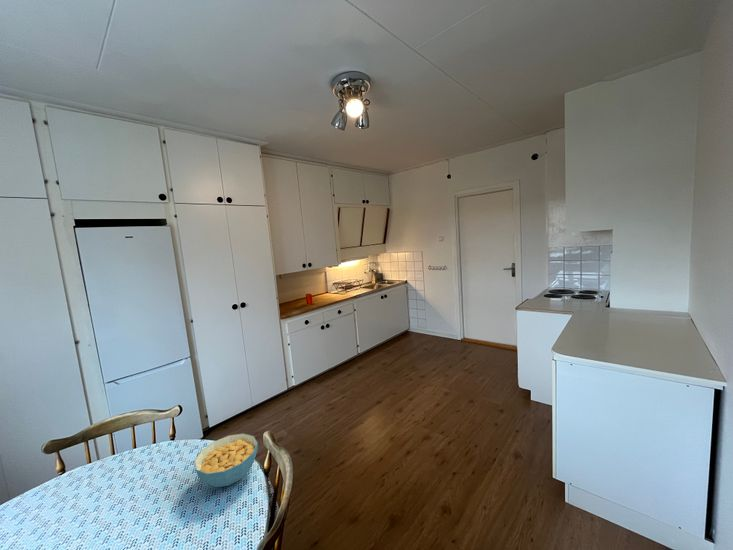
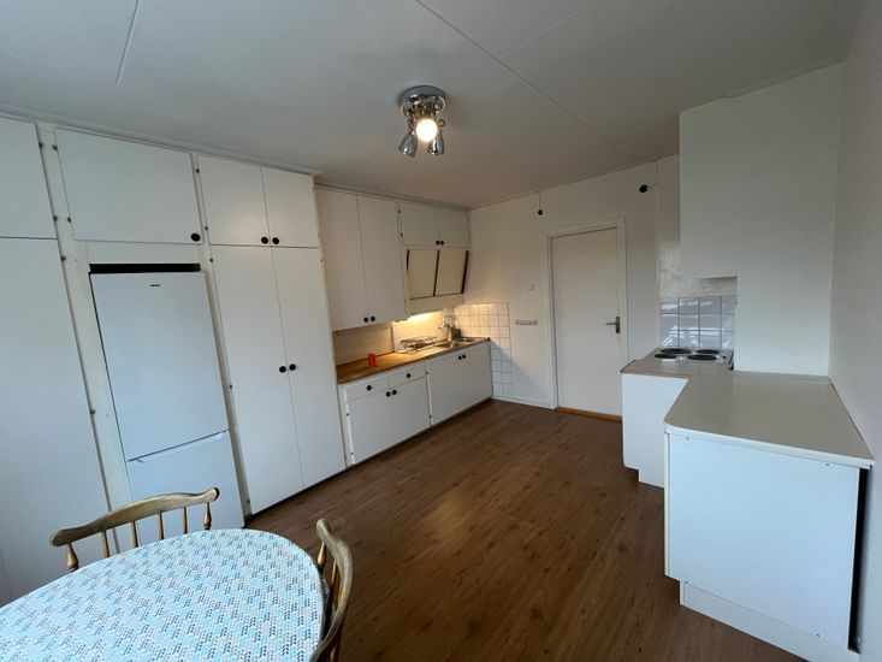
- cereal bowl [193,433,259,488]
